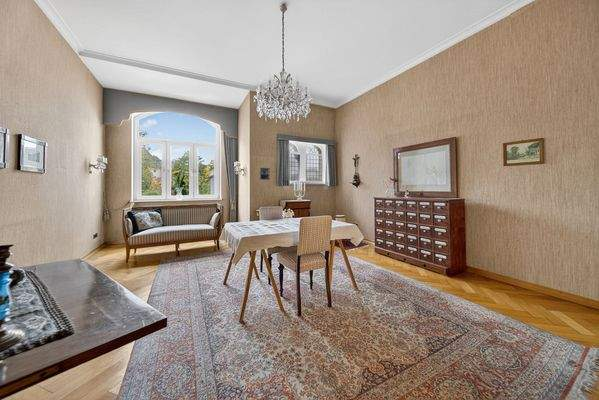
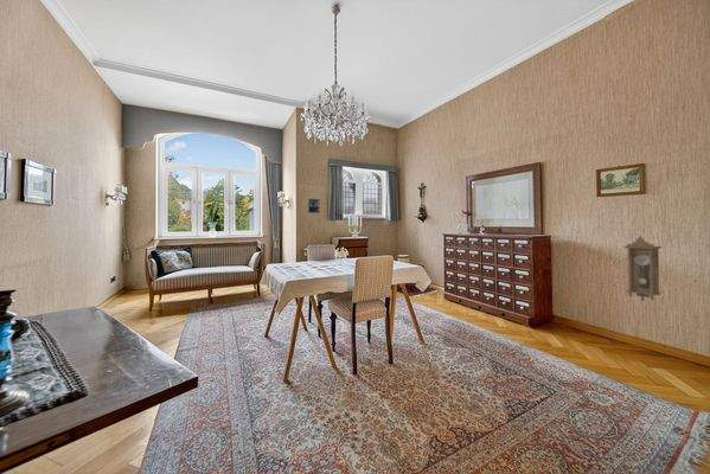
+ pendulum clock [623,236,663,302]
